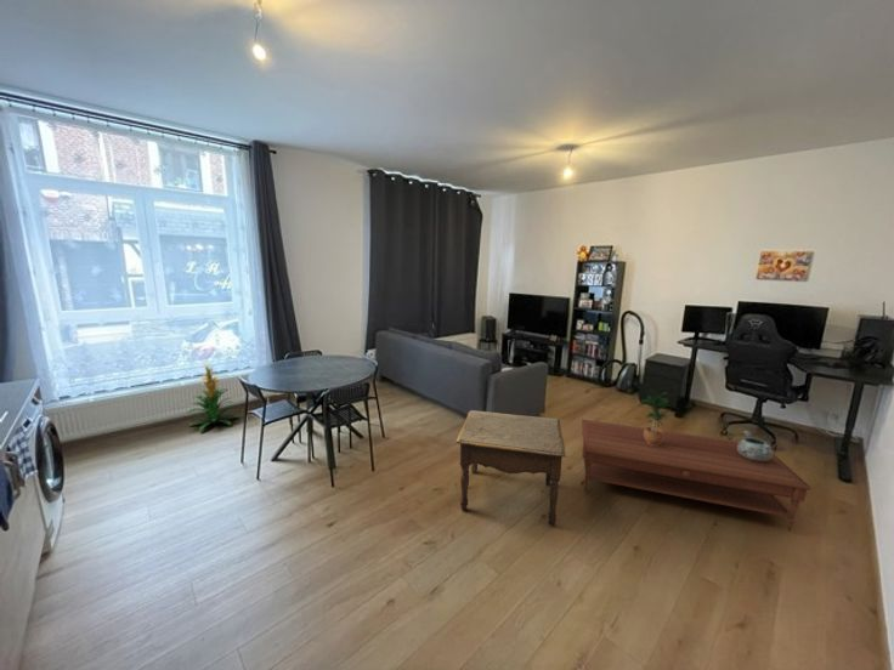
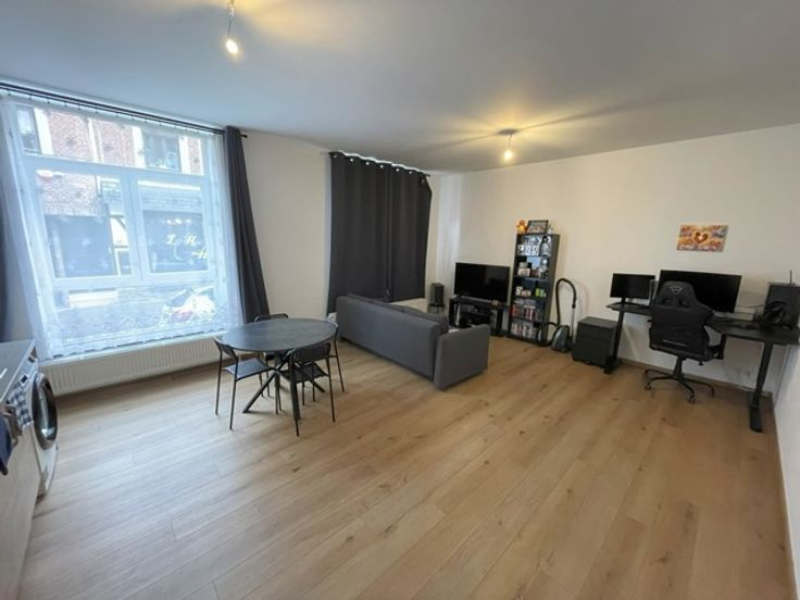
- indoor plant [186,362,241,432]
- side table [454,409,567,527]
- decorative bowl [737,430,774,461]
- coffee table [581,419,813,533]
- potted plant [638,388,672,445]
